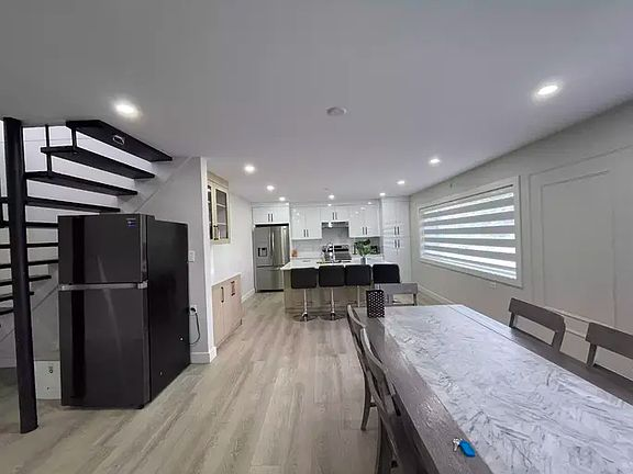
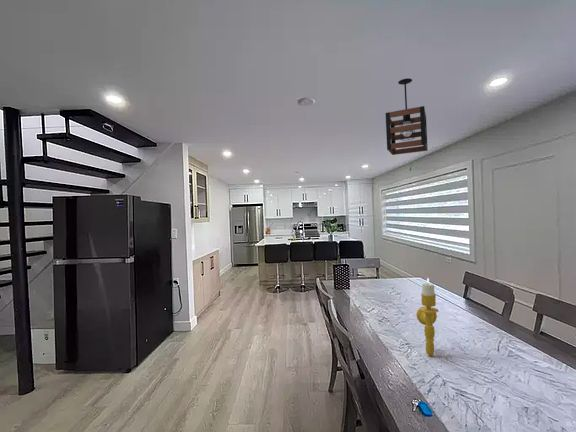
+ pendant light [385,77,429,156]
+ candle holder [415,277,440,357]
